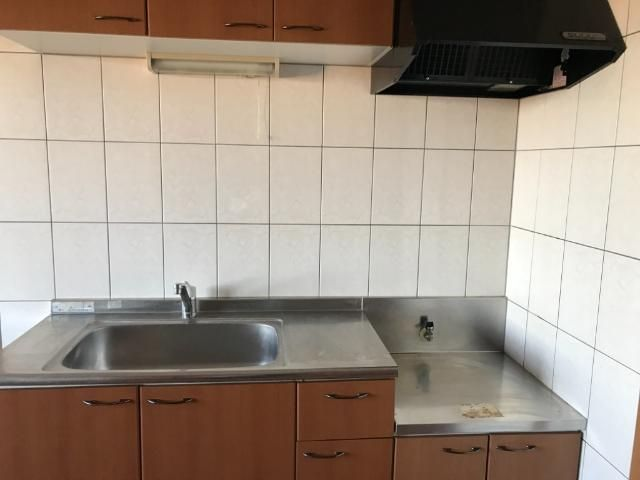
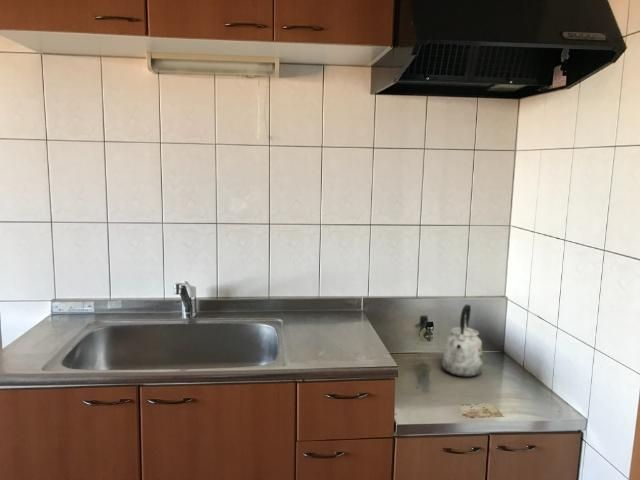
+ kettle [441,304,484,378]
